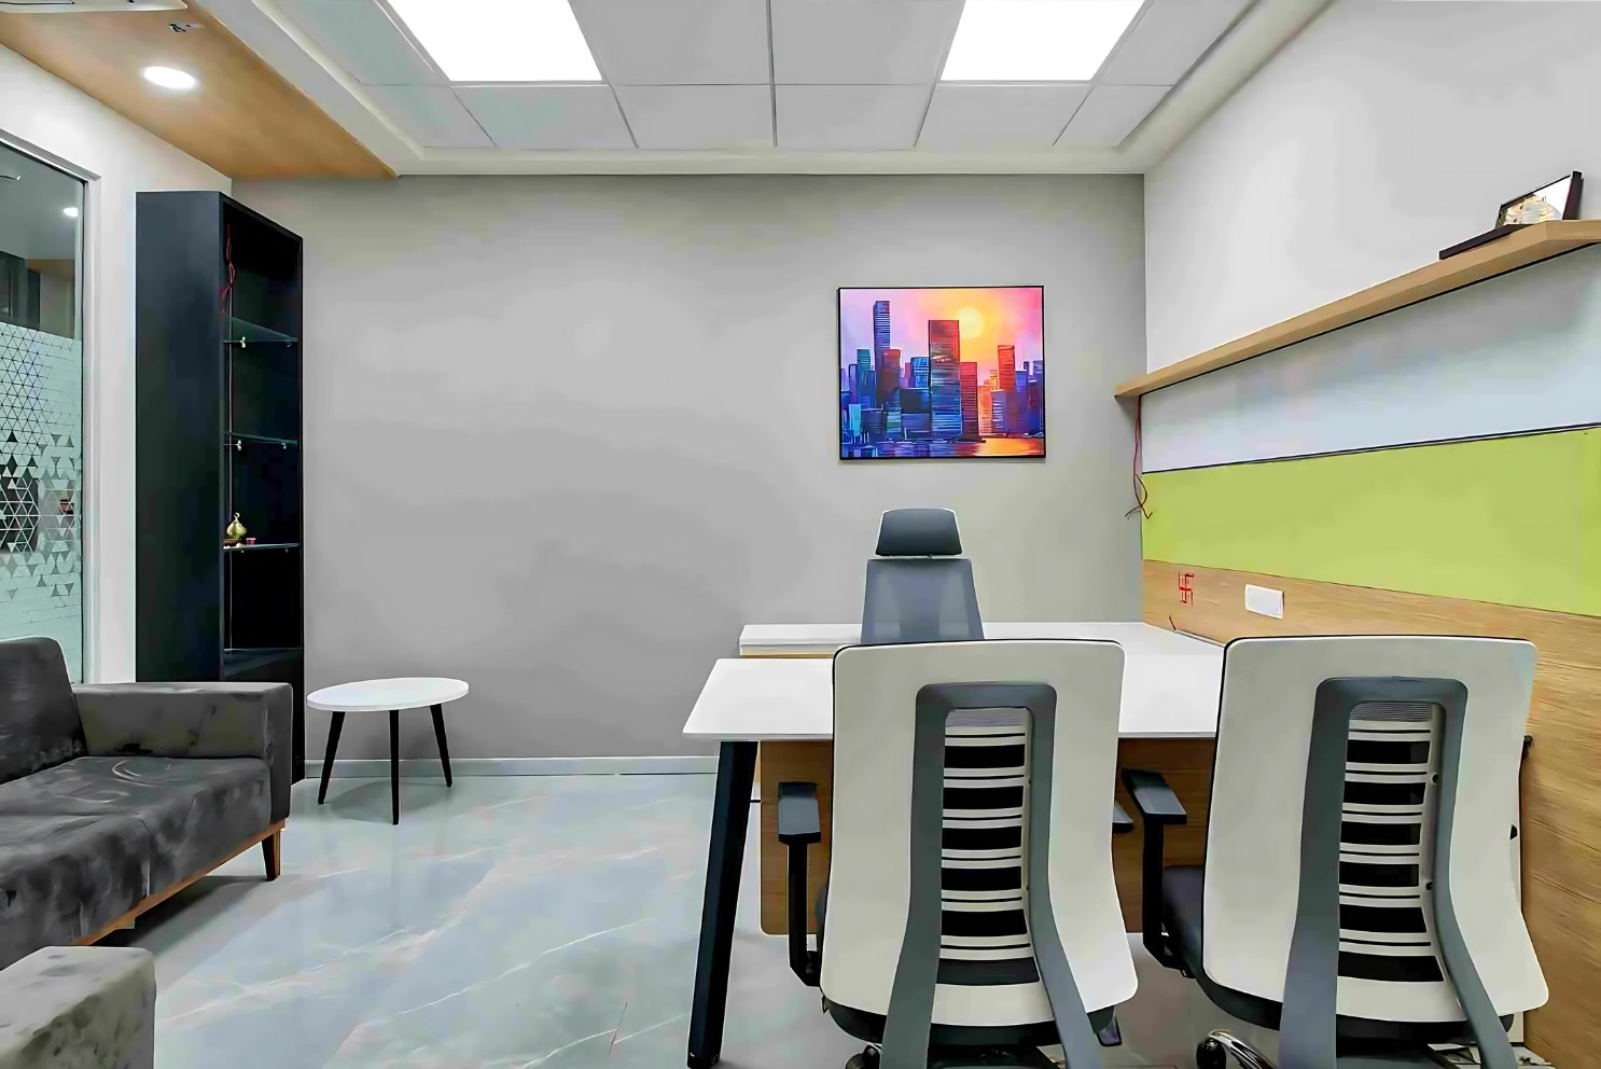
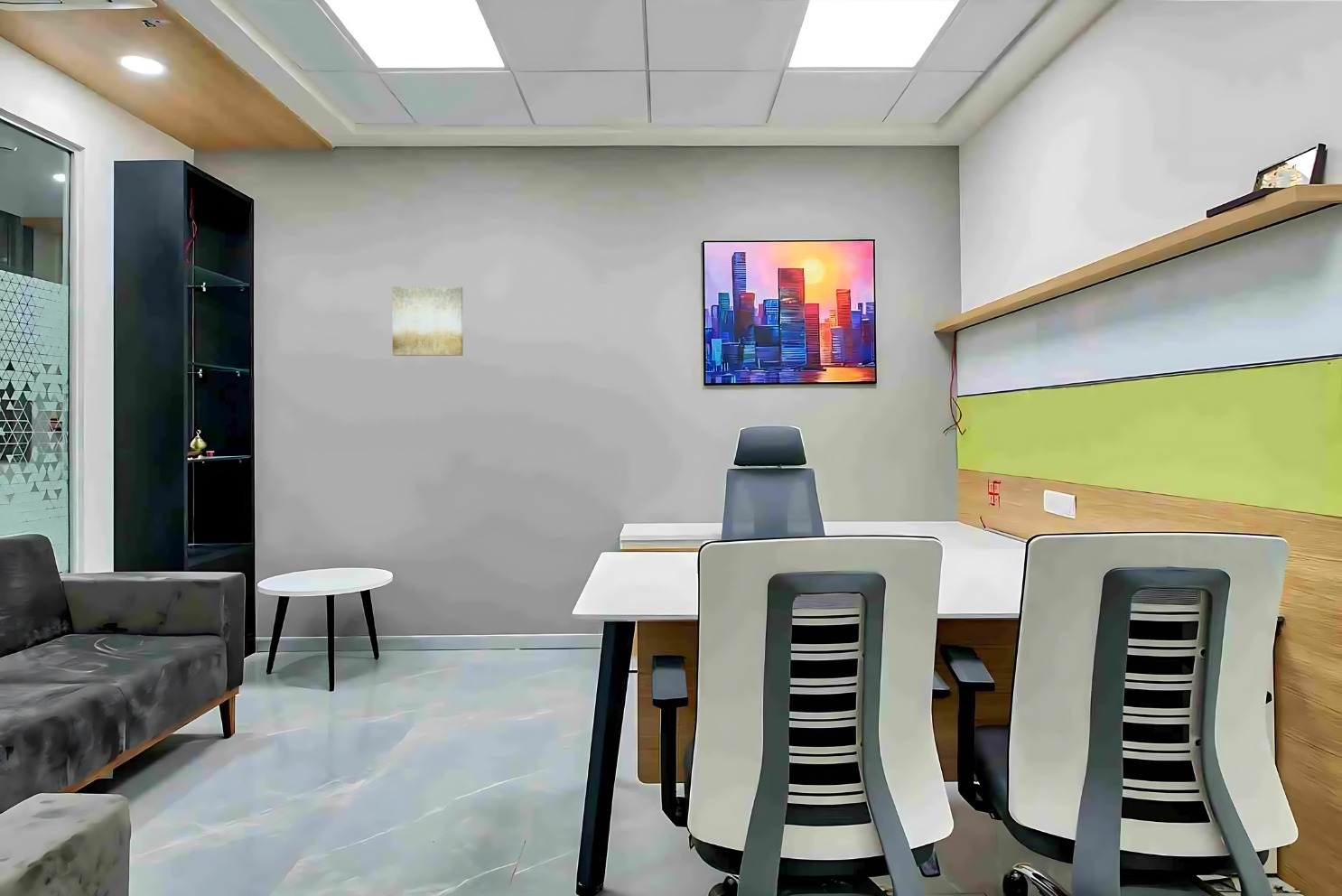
+ wall art [392,285,464,357]
